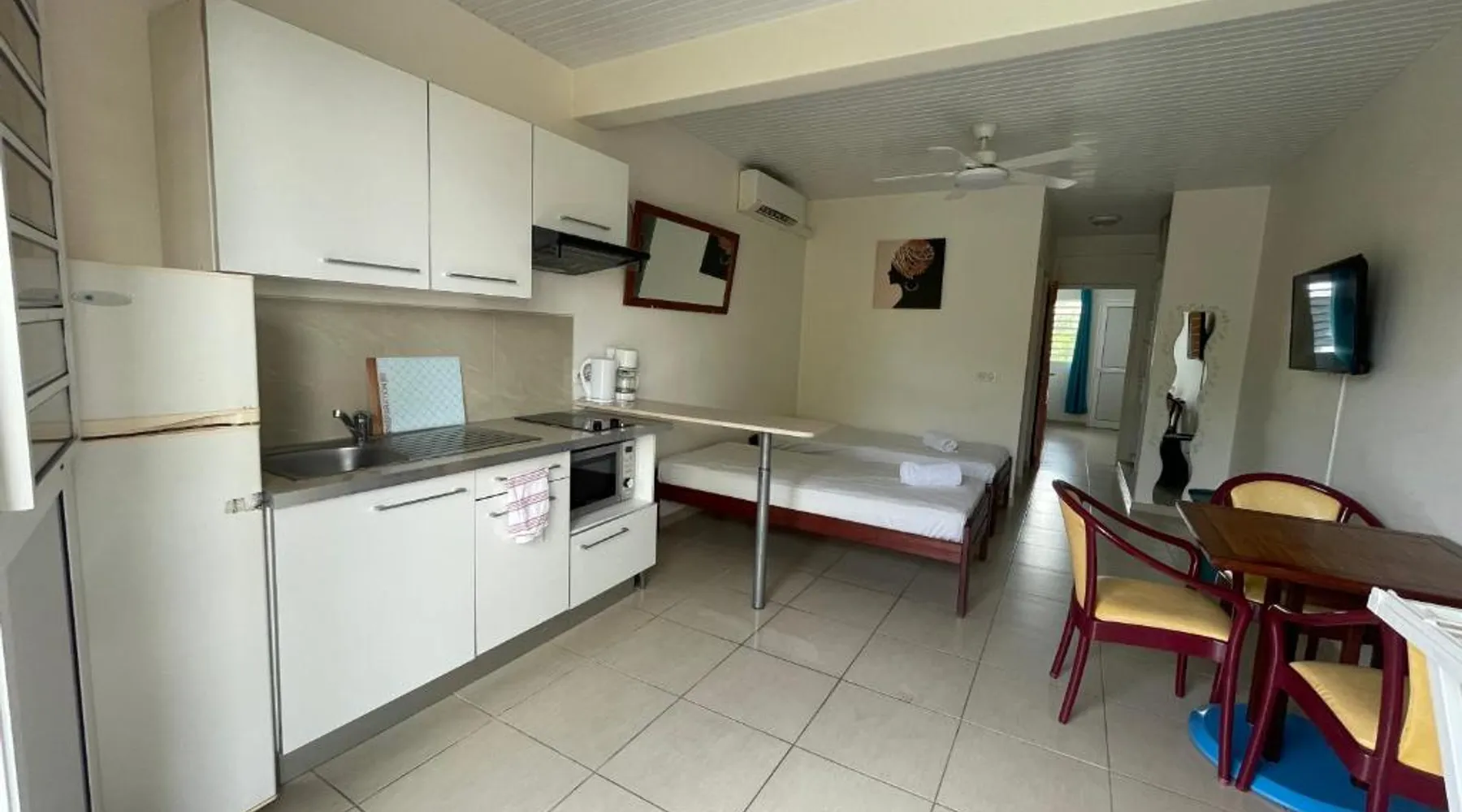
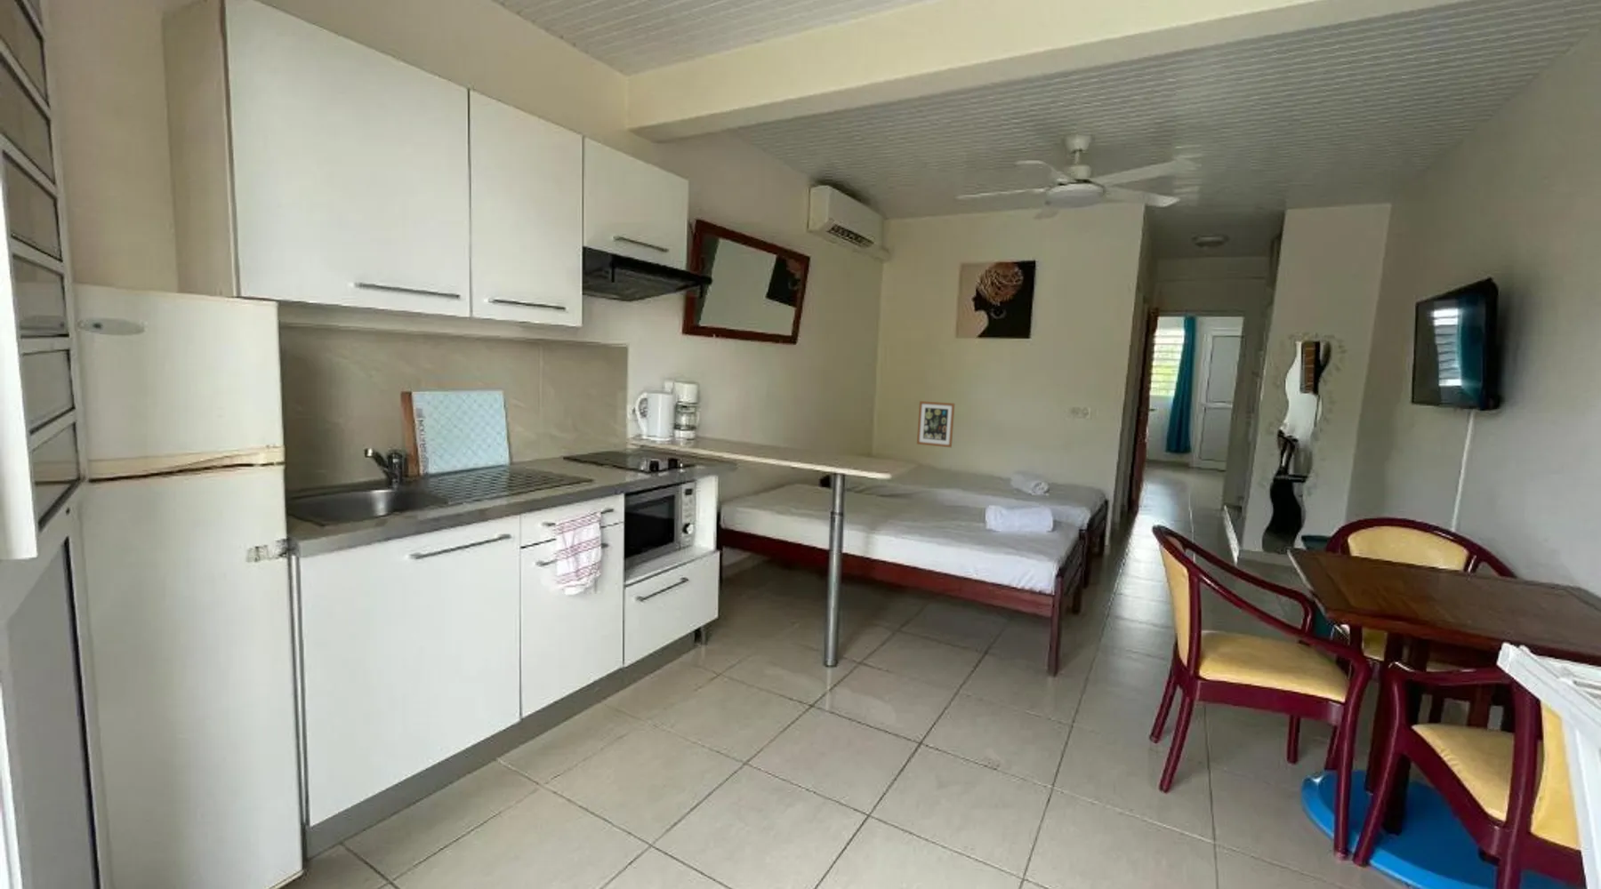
+ wall art [917,400,955,448]
